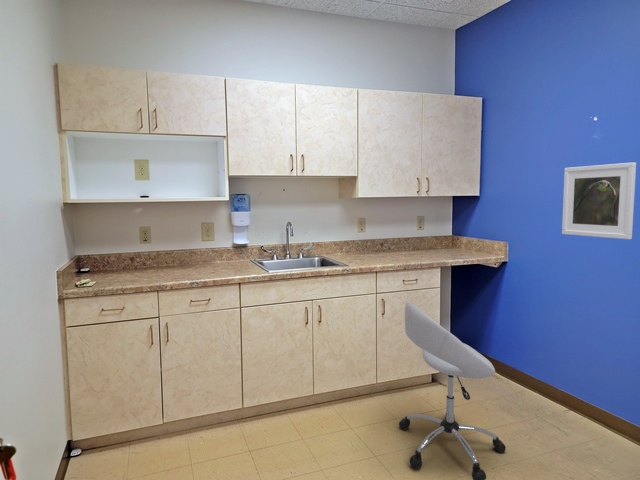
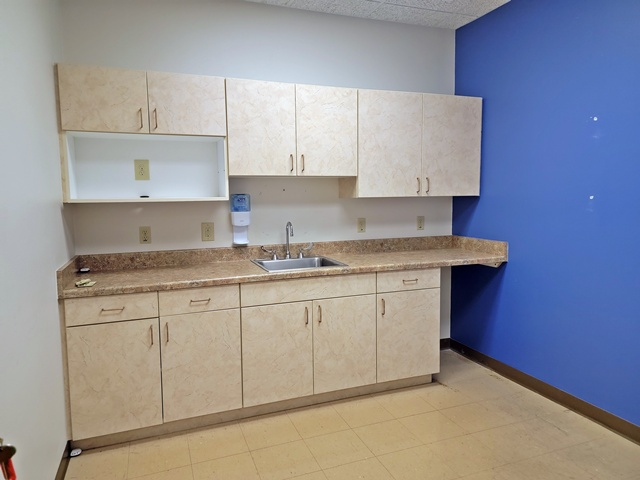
- chair [398,300,507,480]
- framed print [561,161,637,240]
